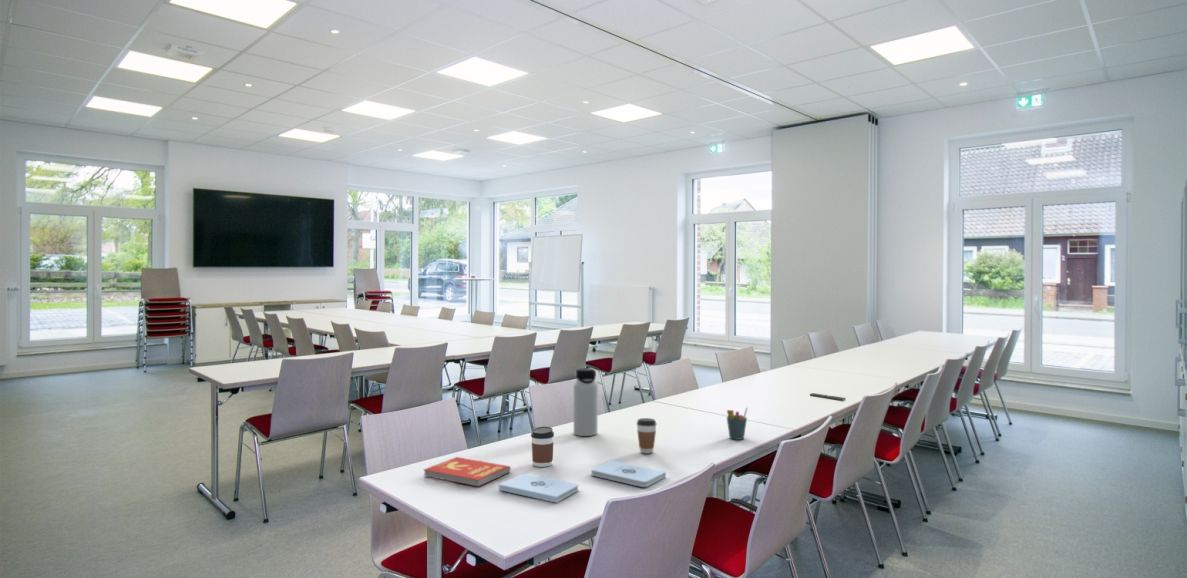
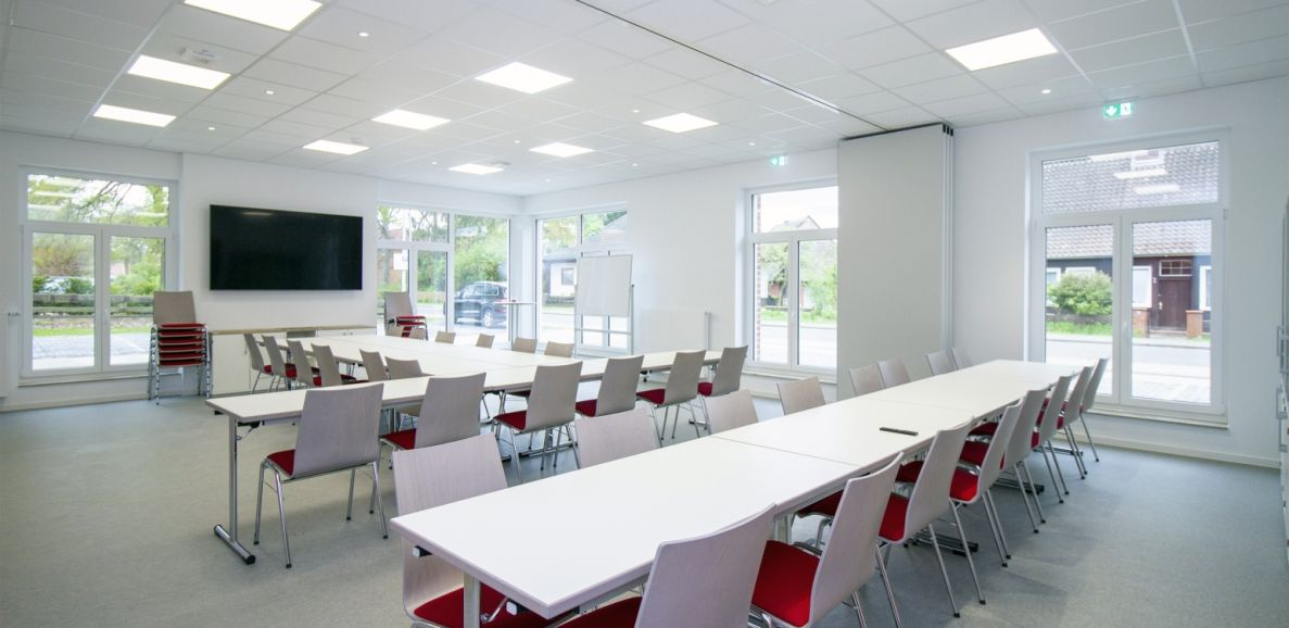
- notepad [498,473,580,504]
- pen holder [726,406,749,441]
- notepad [590,460,667,488]
- coffee cup [636,417,657,455]
- book [423,456,512,488]
- water bottle [573,367,598,437]
- coffee cup [530,426,555,468]
